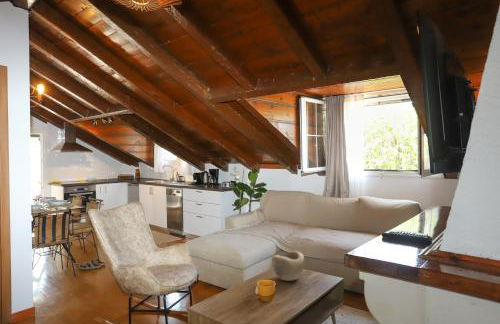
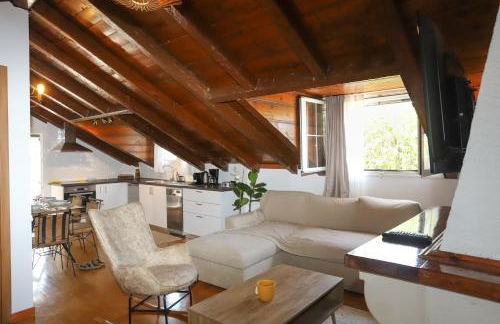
- decorative bowl [271,250,305,282]
